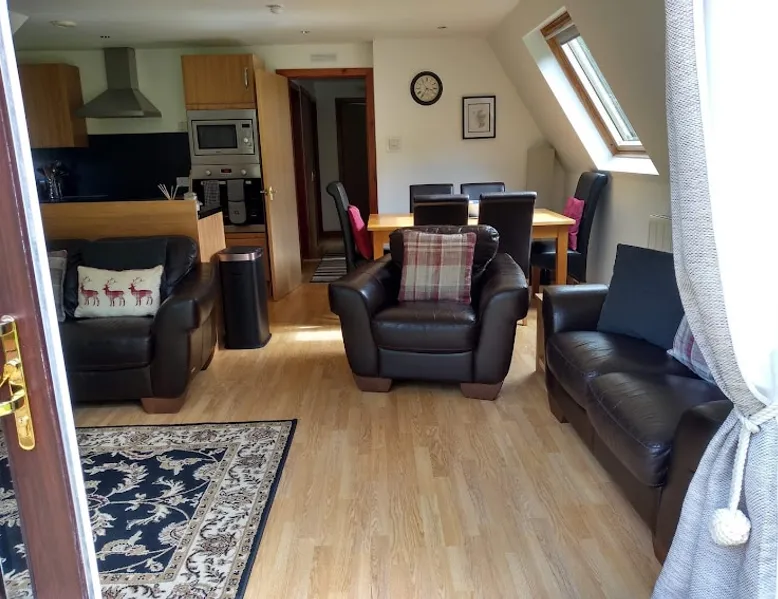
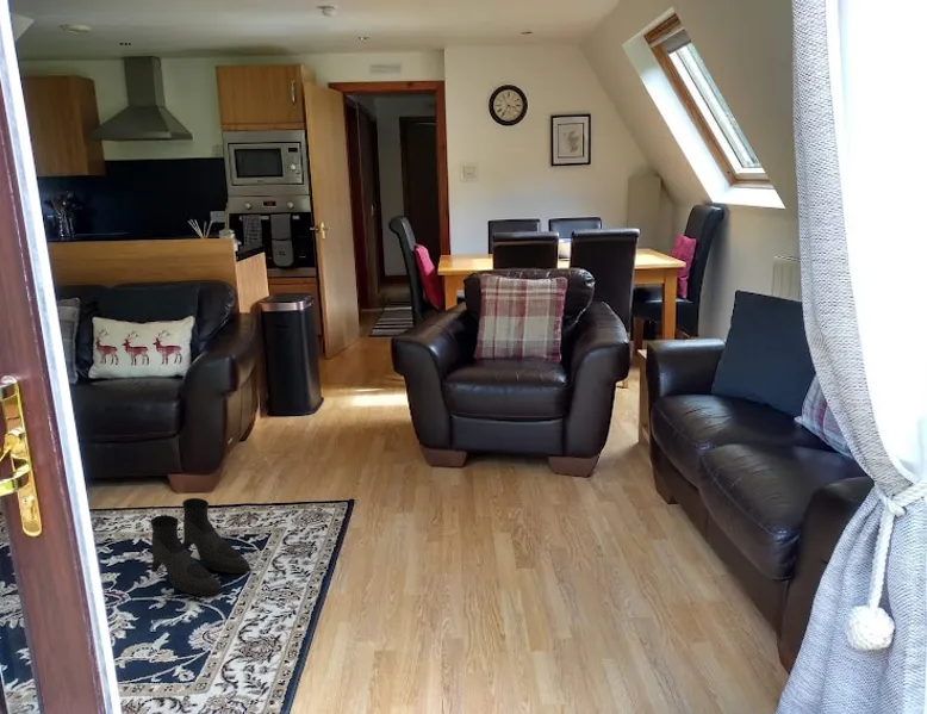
+ boots [149,497,250,596]
